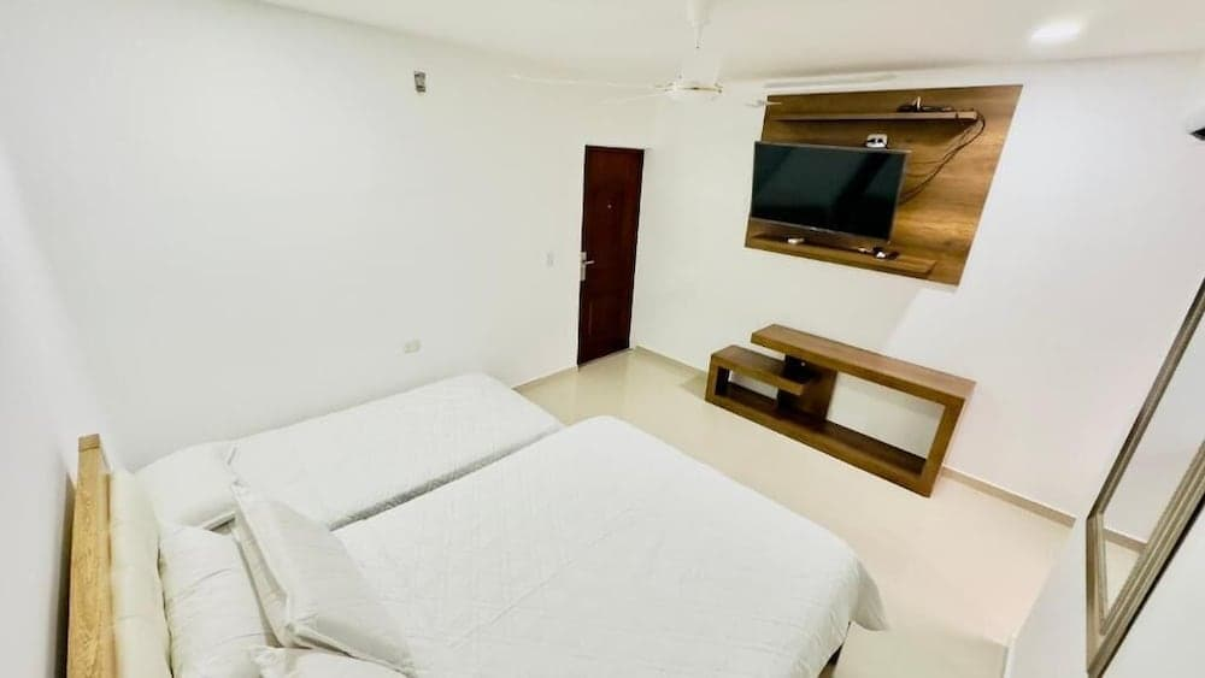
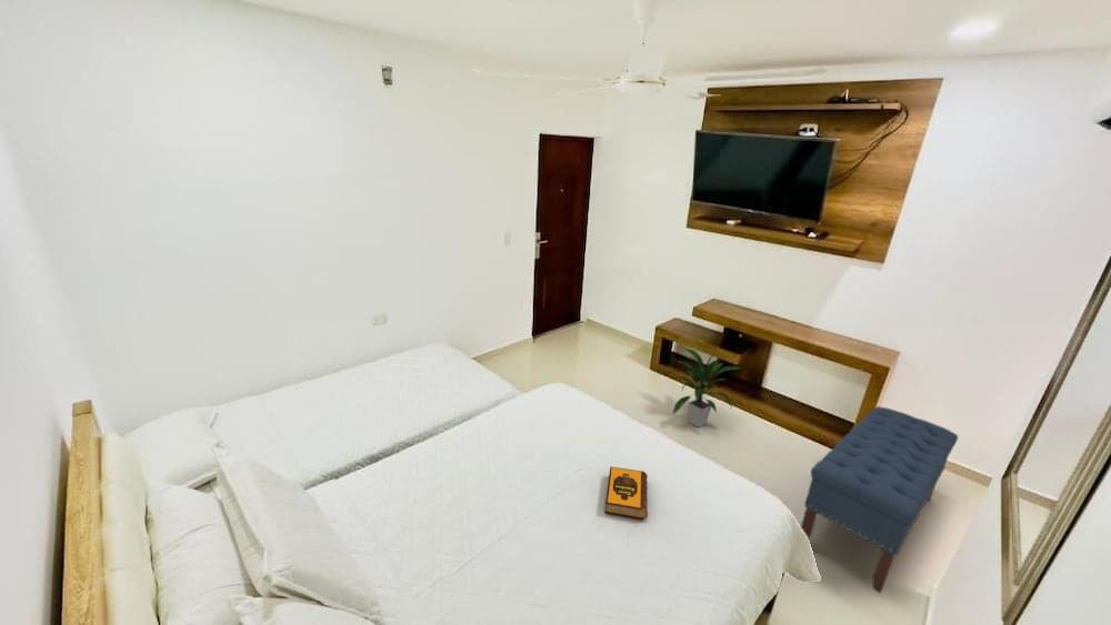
+ indoor plant [671,346,742,429]
+ bench [800,405,959,594]
+ hardback book [604,465,649,521]
